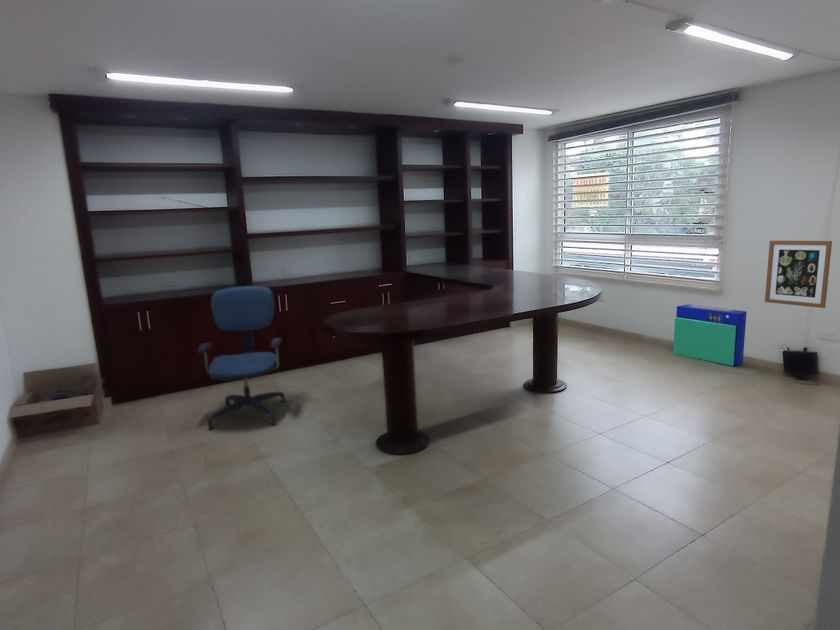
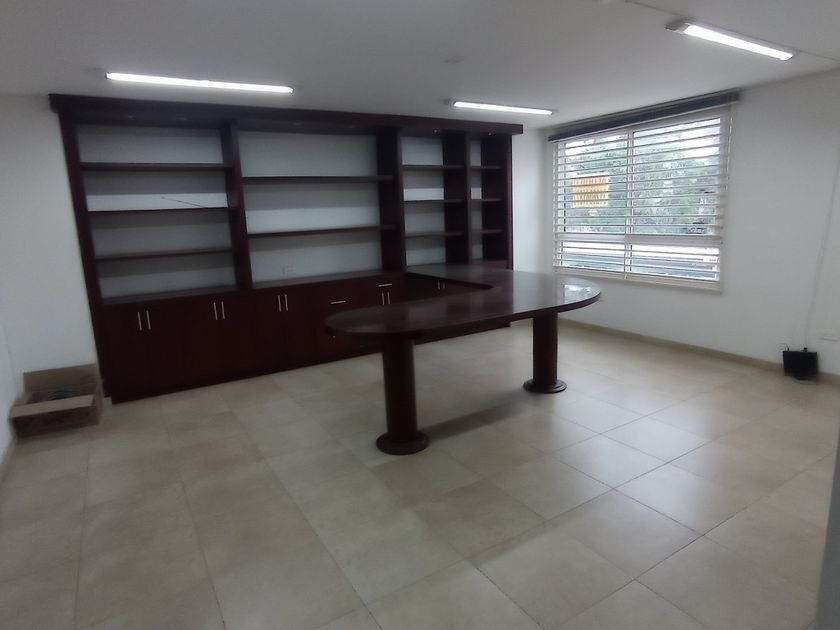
- wall art [764,240,833,309]
- office chair [197,285,286,430]
- air purifier [672,304,748,367]
